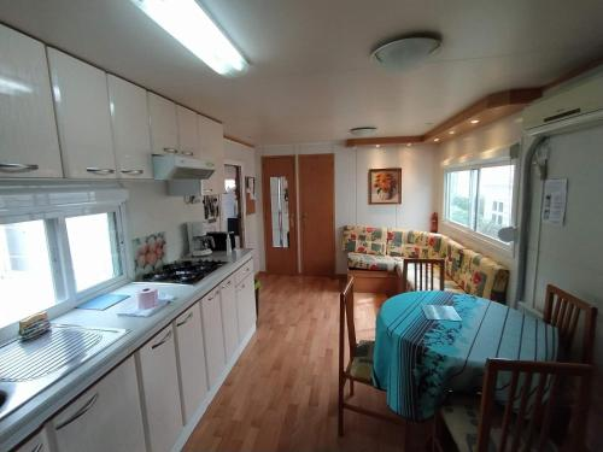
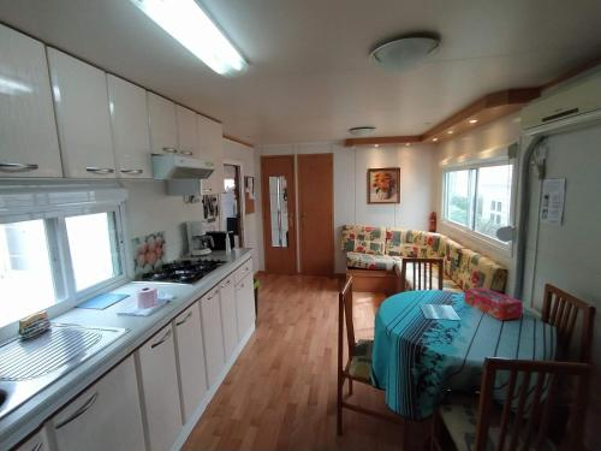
+ tissue box [463,286,524,321]
